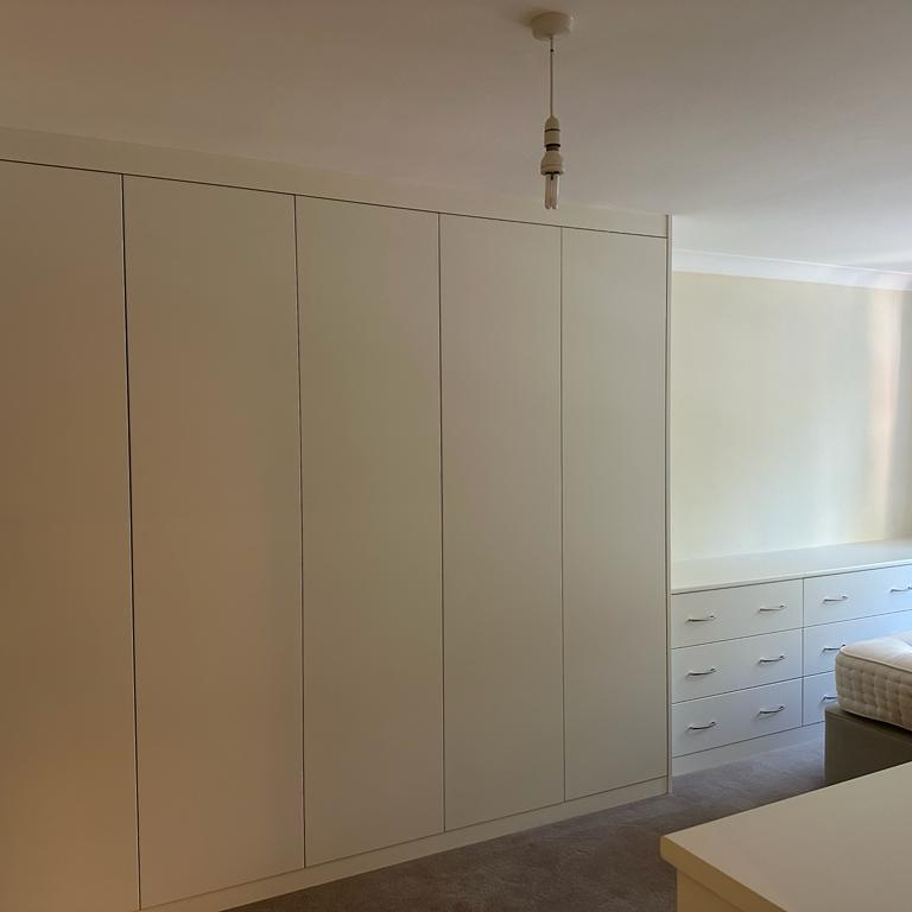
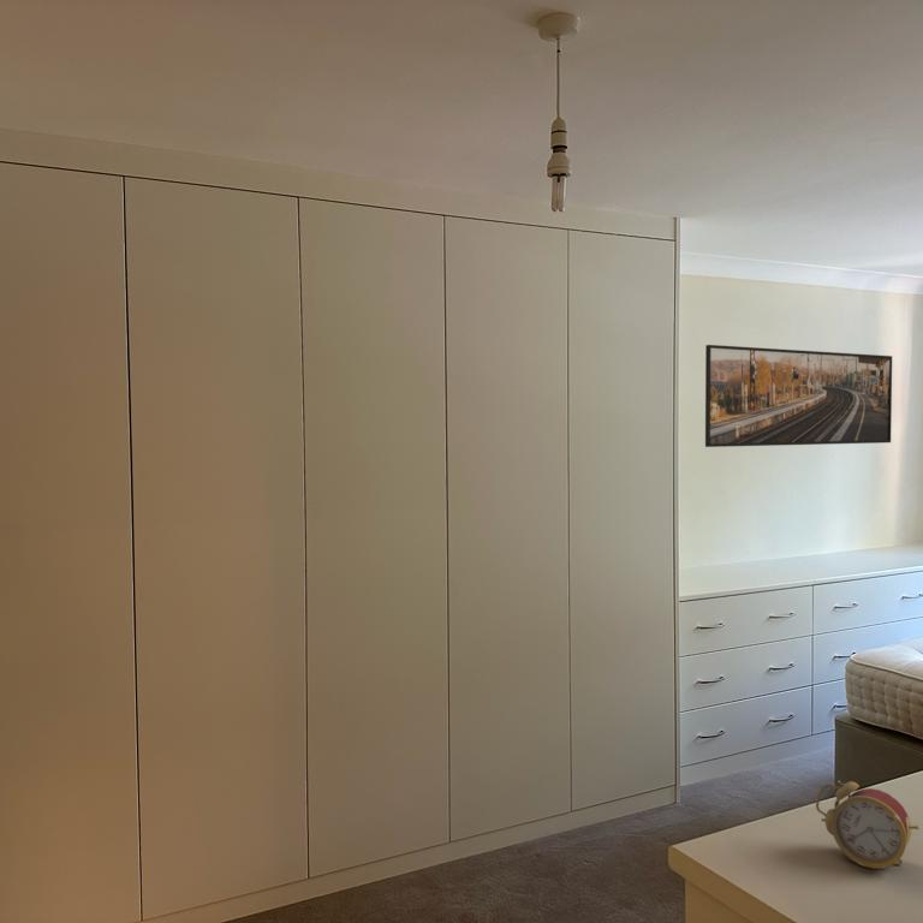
+ alarm clock [815,780,921,870]
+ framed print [704,344,893,448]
